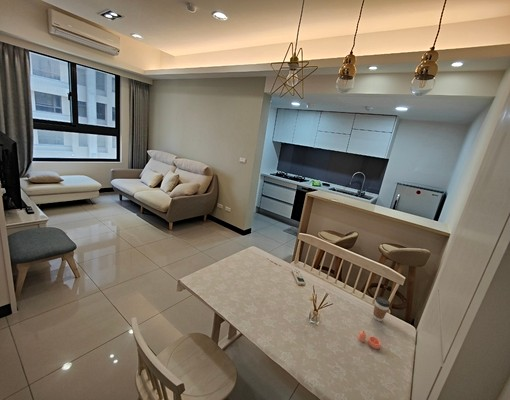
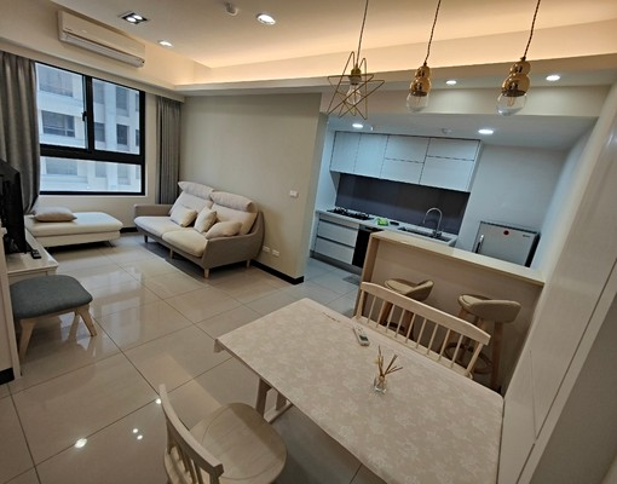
- salt and pepper shaker set [357,330,382,350]
- coffee cup [372,296,391,322]
